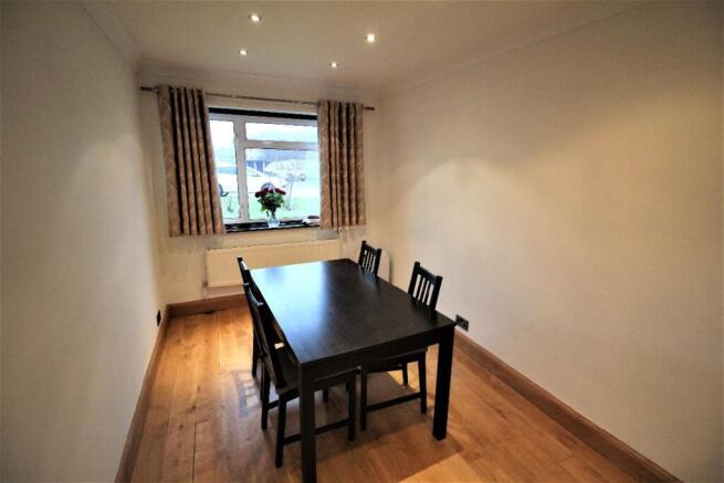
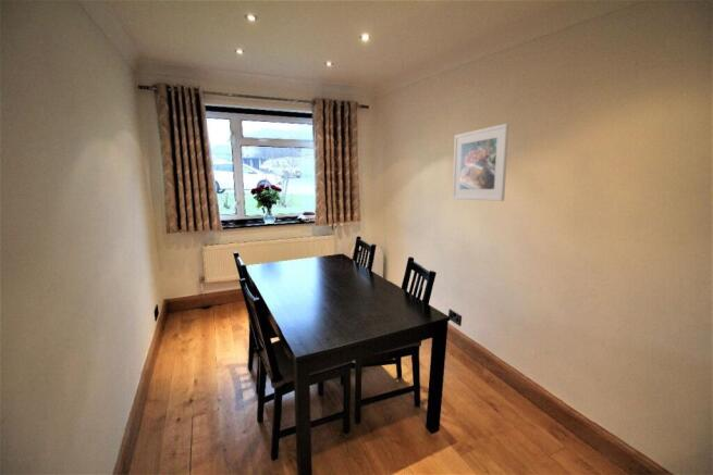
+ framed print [451,123,511,202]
